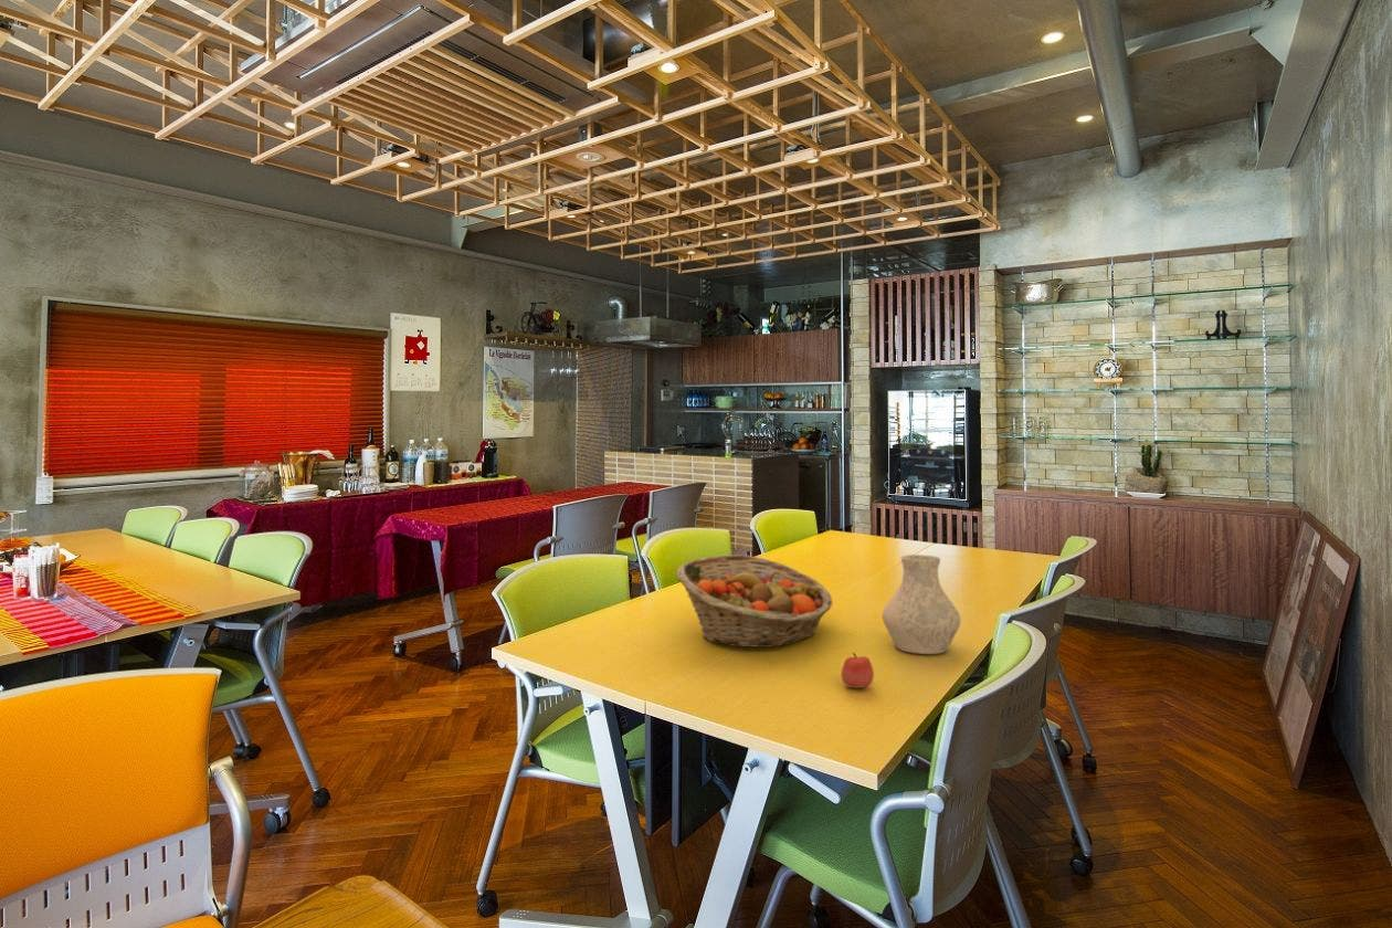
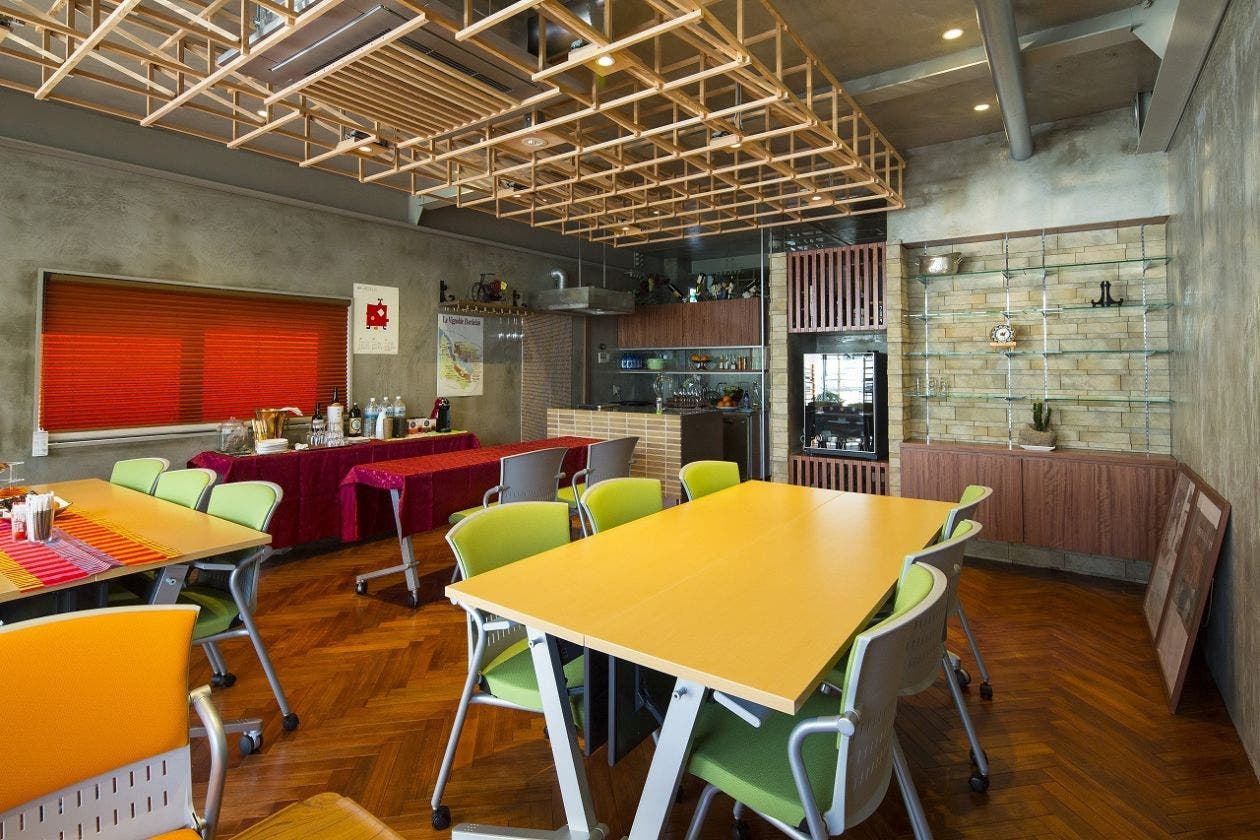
- apple [840,652,875,689]
- vase [882,553,961,655]
- fruit basket [676,553,834,648]
